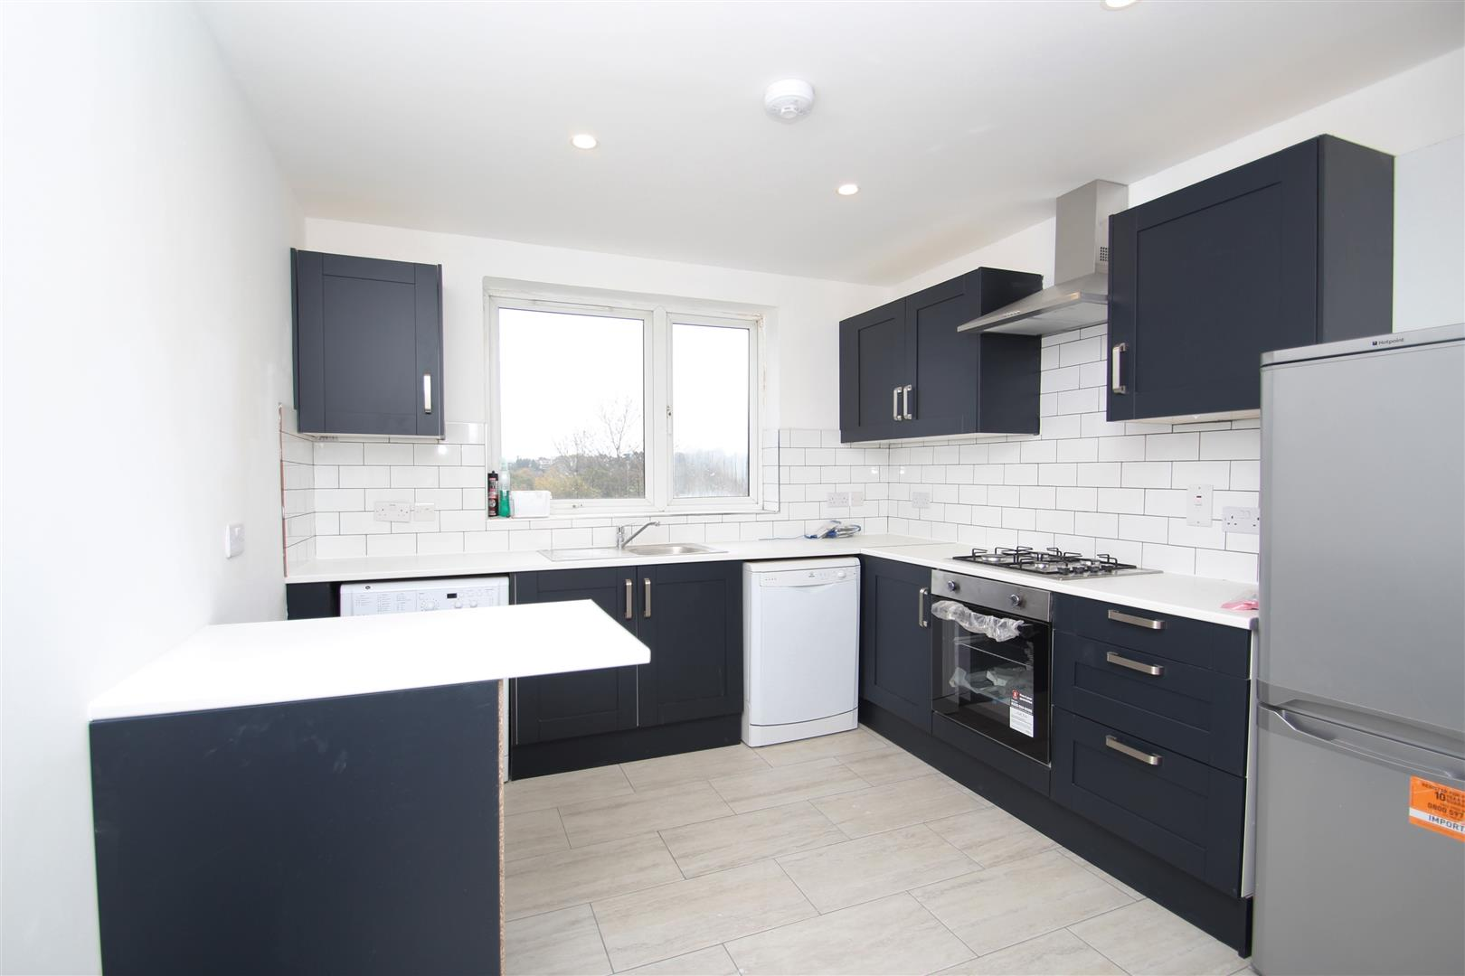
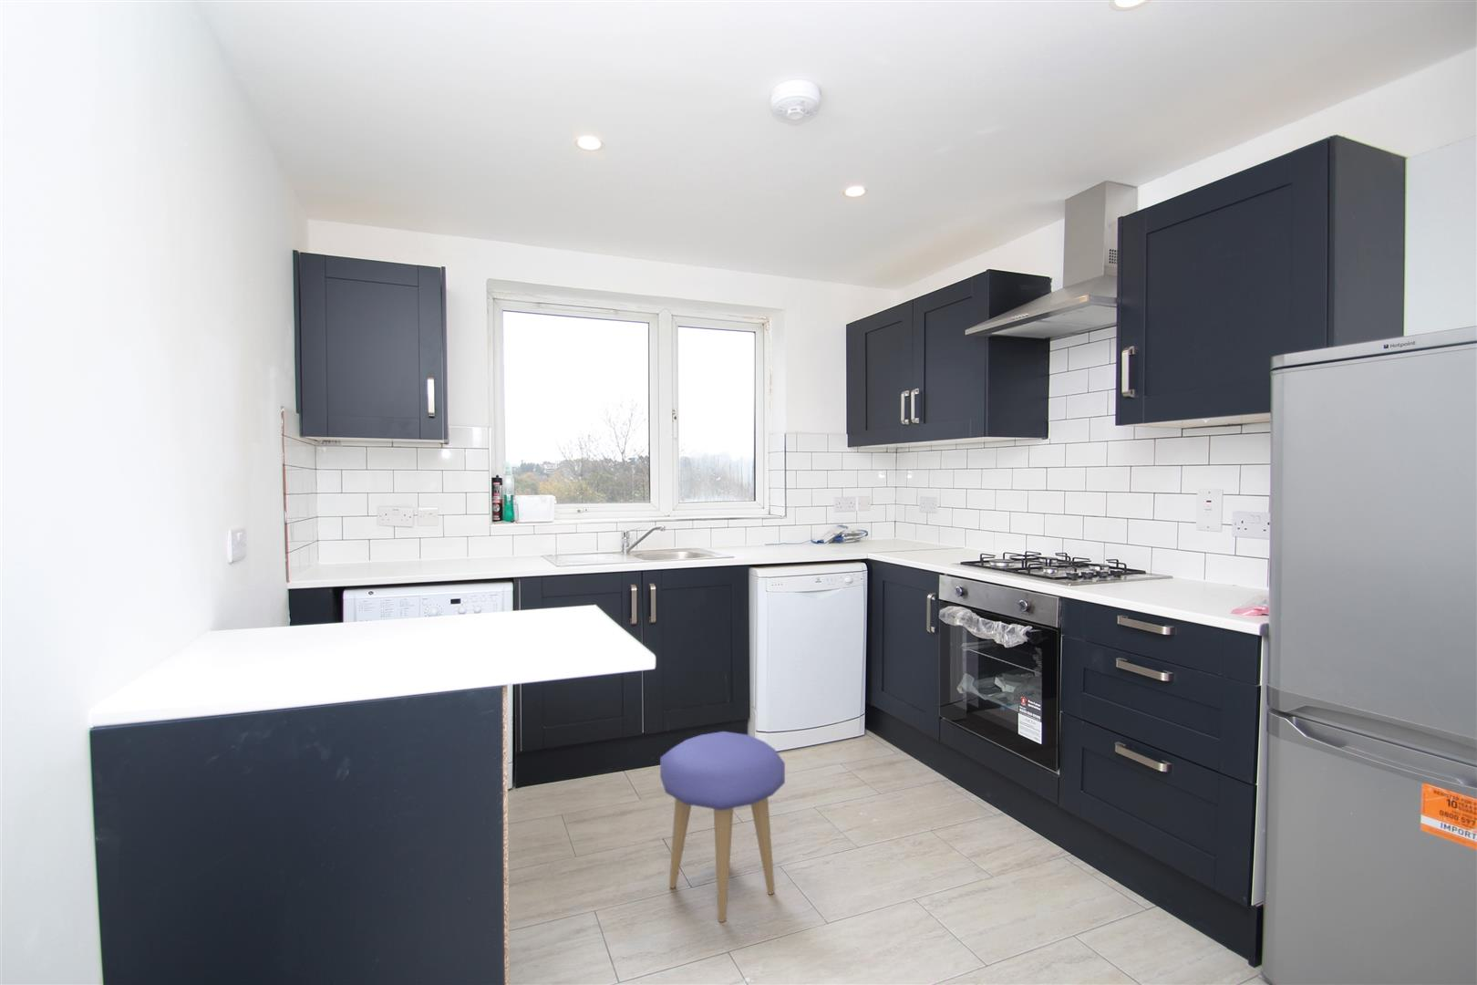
+ stool [659,731,786,923]
